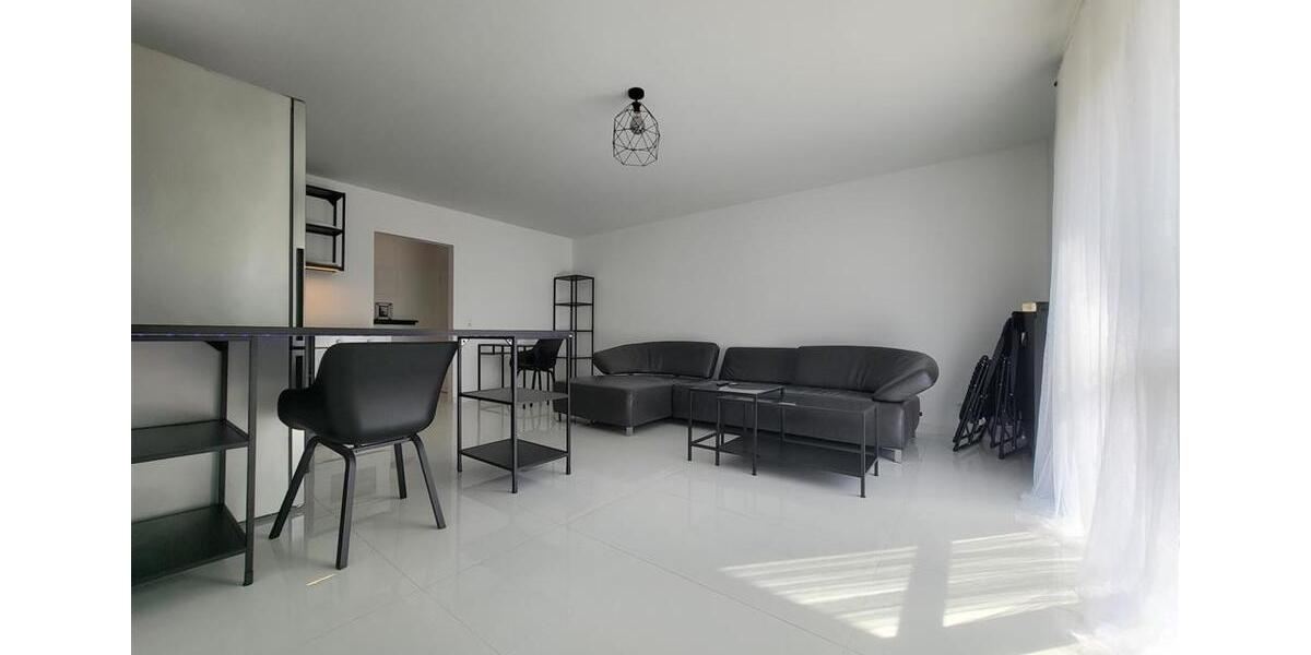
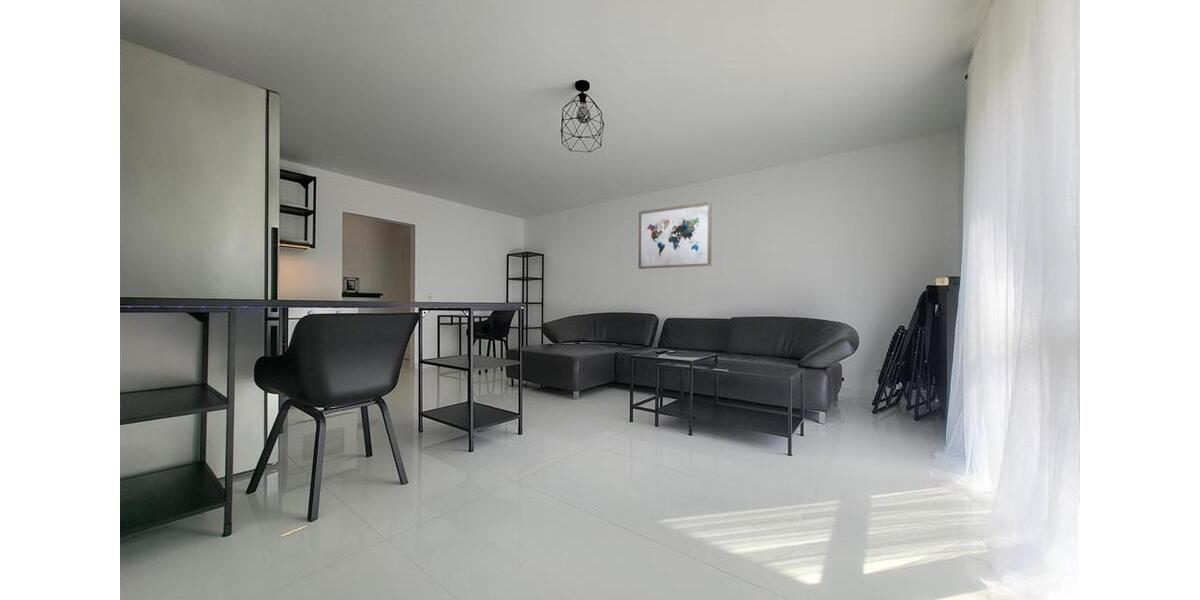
+ wall art [638,201,713,270]
